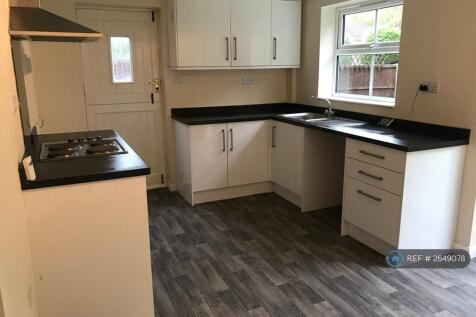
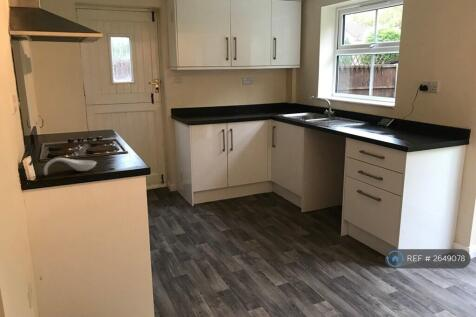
+ spoon rest [43,157,98,176]
